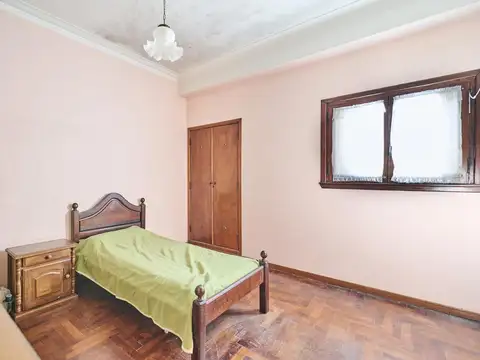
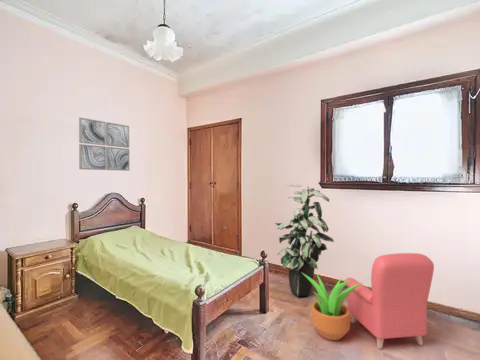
+ wall art [78,116,130,172]
+ armchair [301,252,435,350]
+ indoor plant [274,183,335,297]
